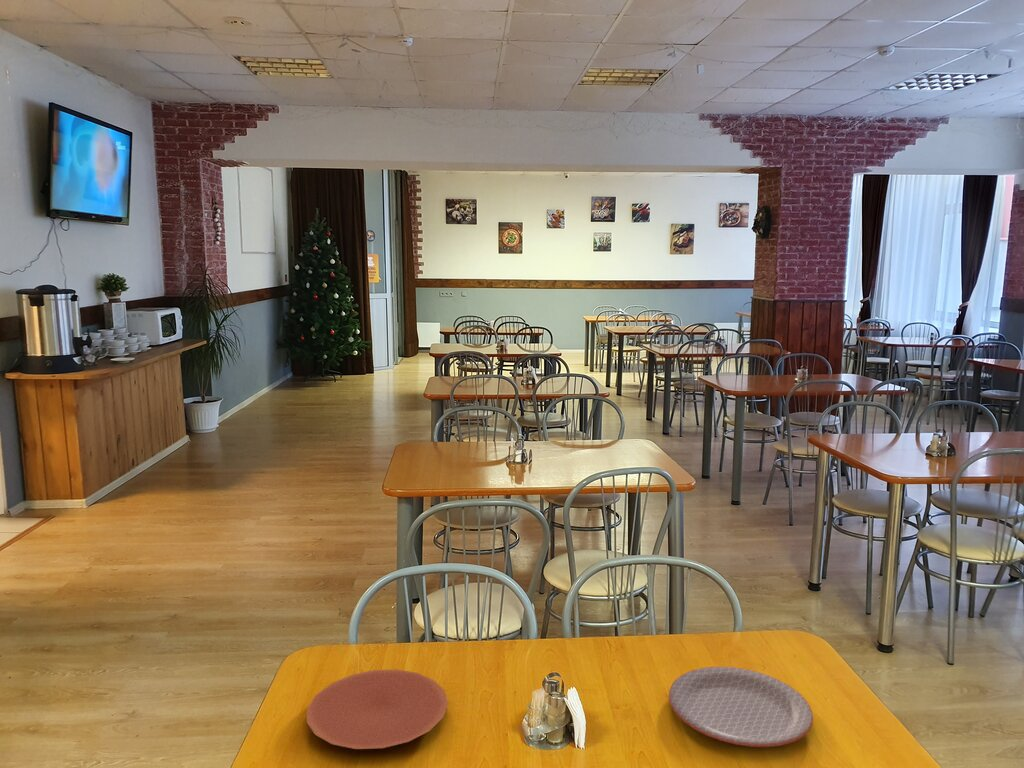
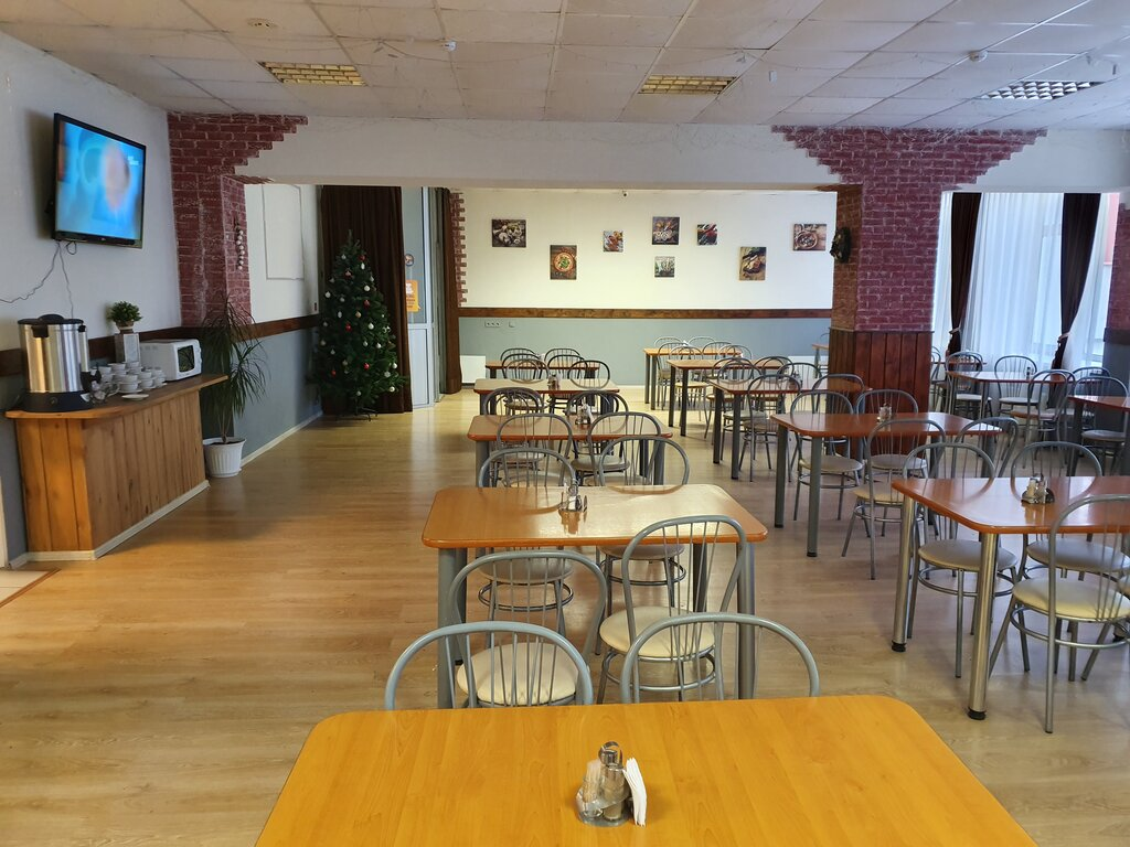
- plate [668,666,814,748]
- plate [306,668,449,750]
